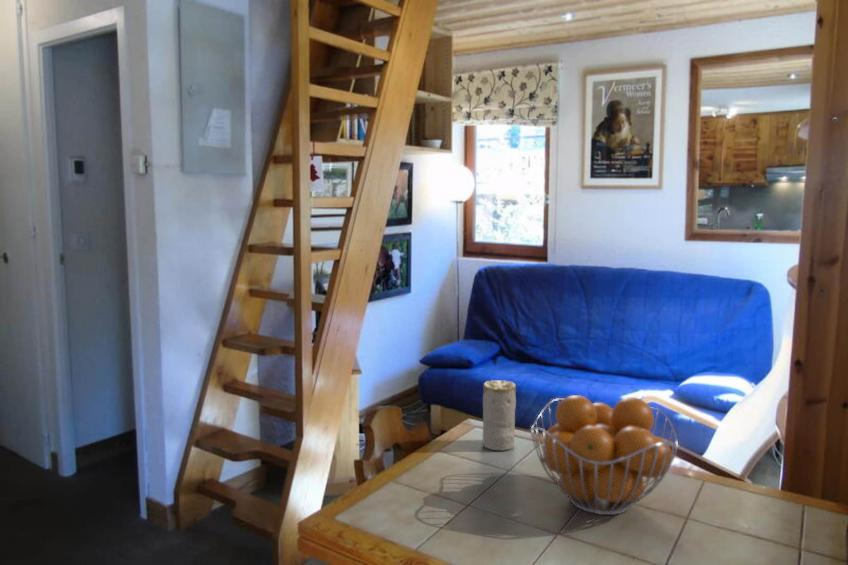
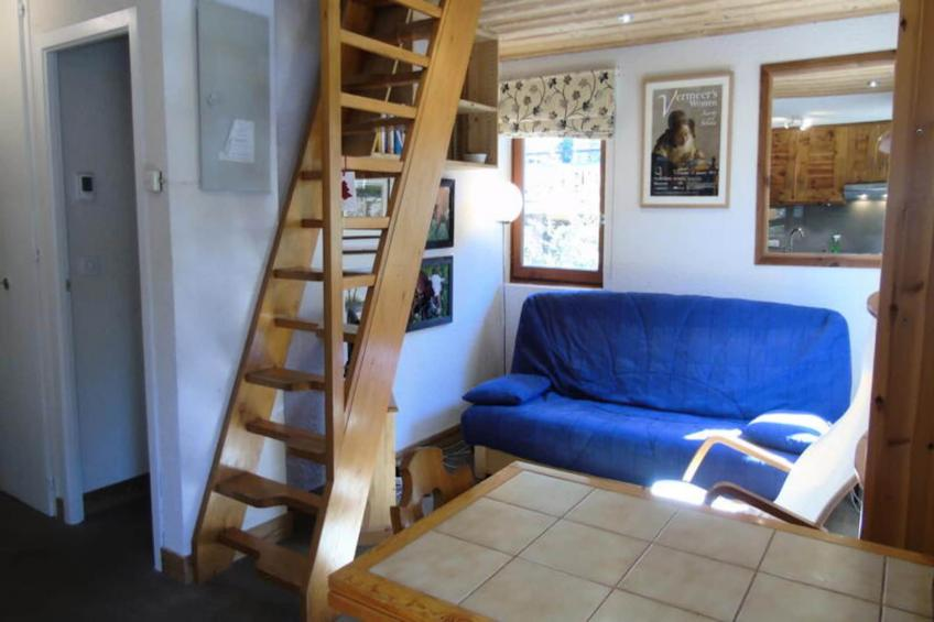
- fruit basket [529,394,680,516]
- candle [482,379,517,451]
